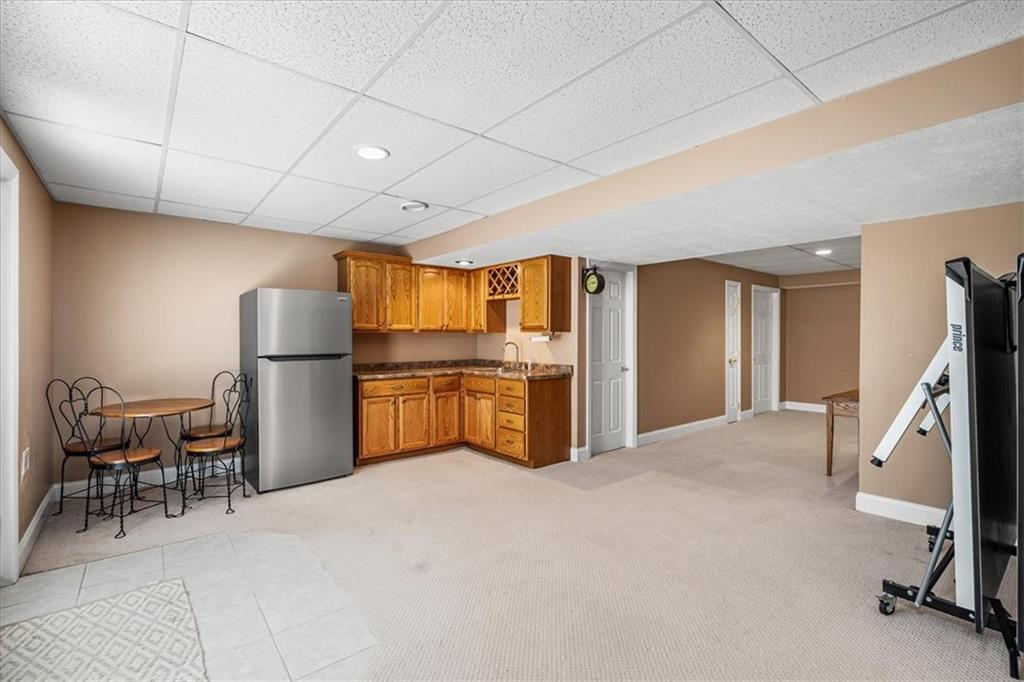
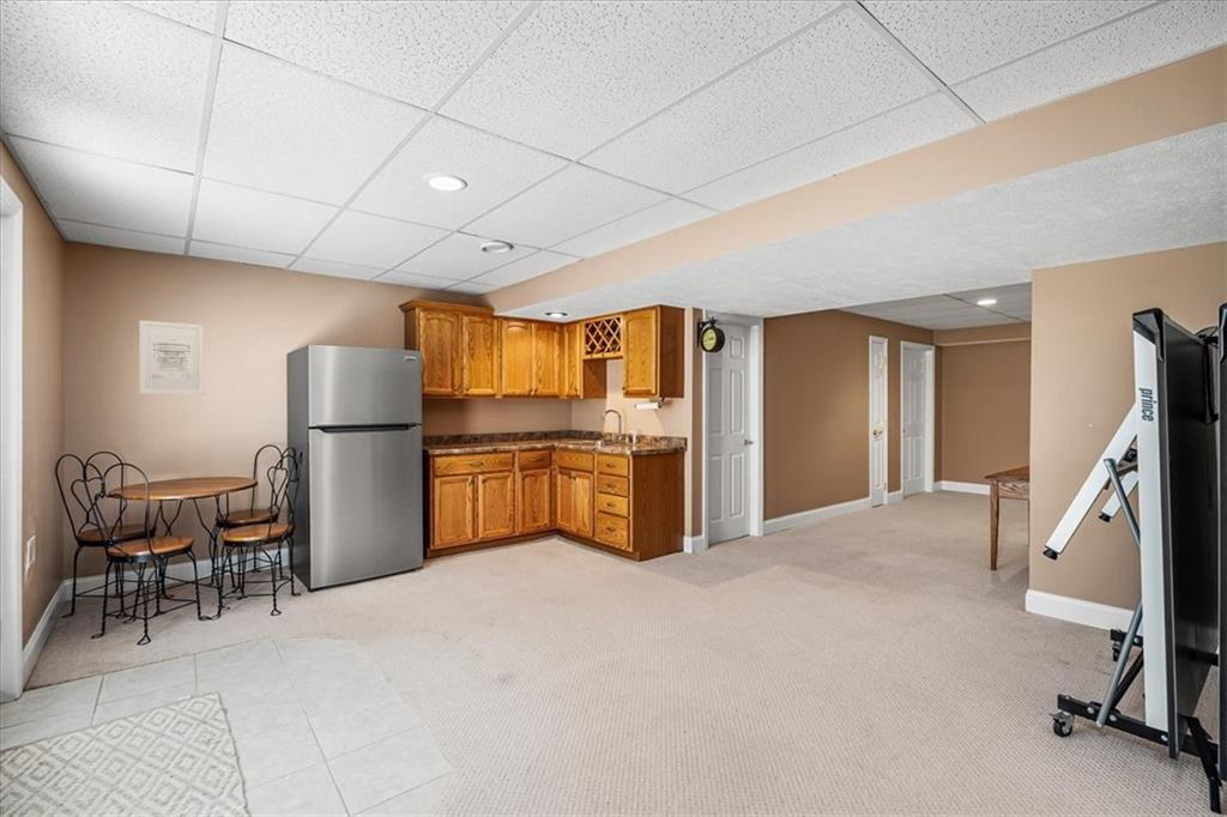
+ wall art [138,319,205,395]
